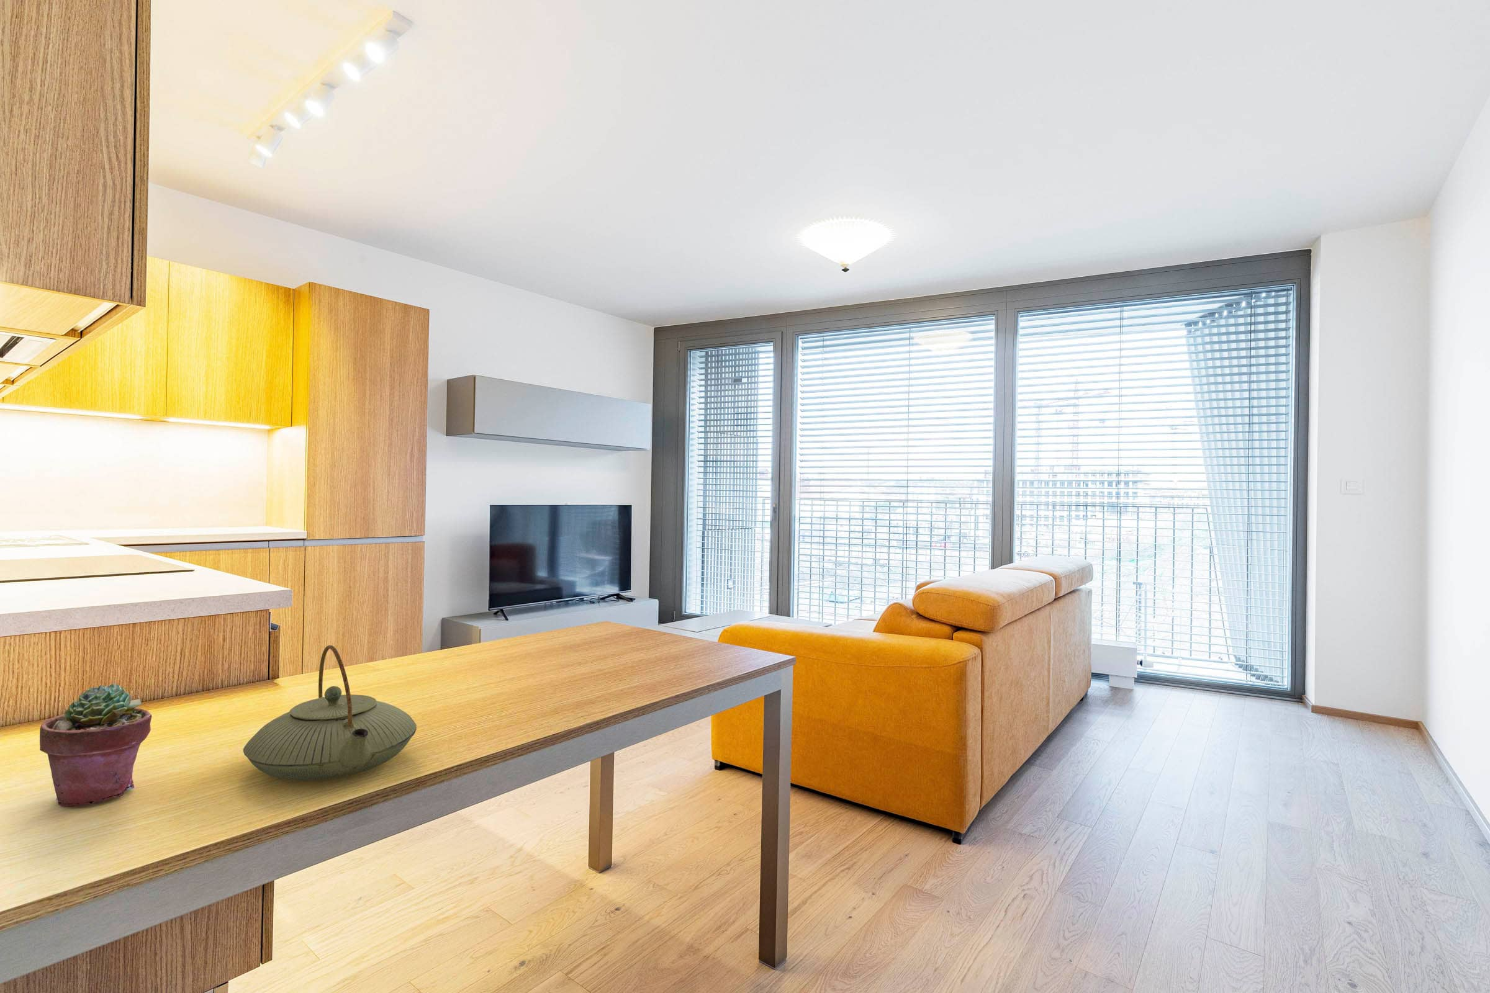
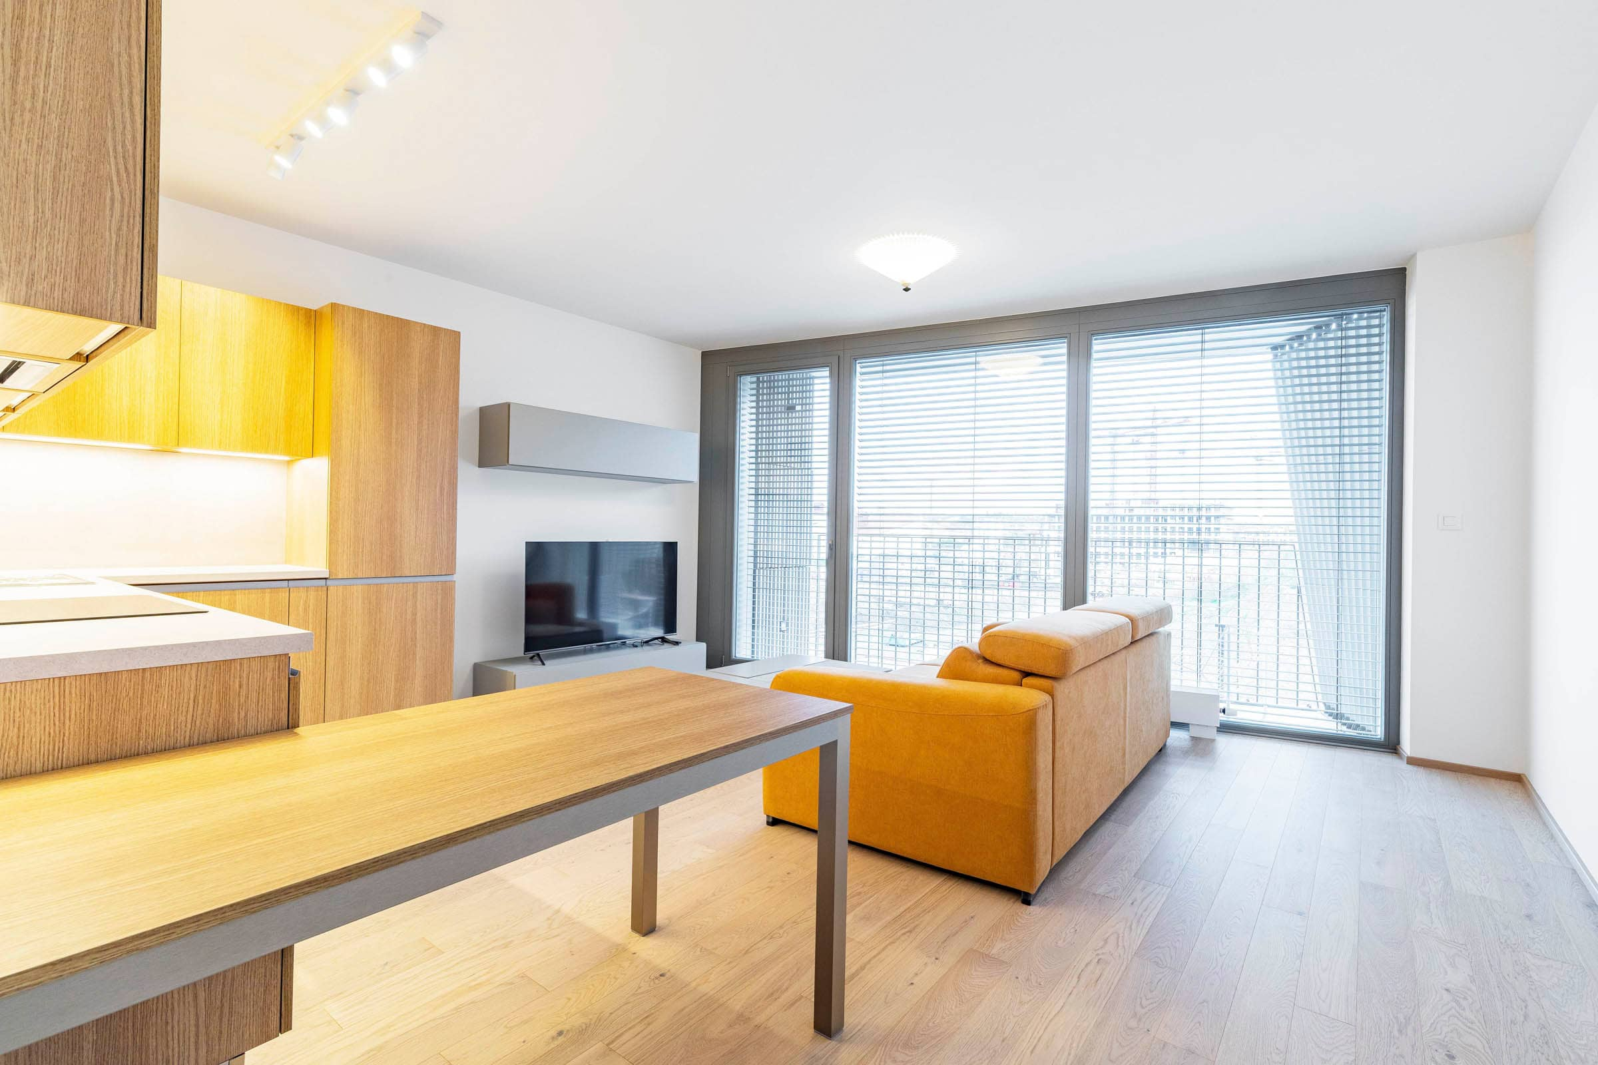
- potted succulent [39,684,152,808]
- teapot [243,645,417,781]
